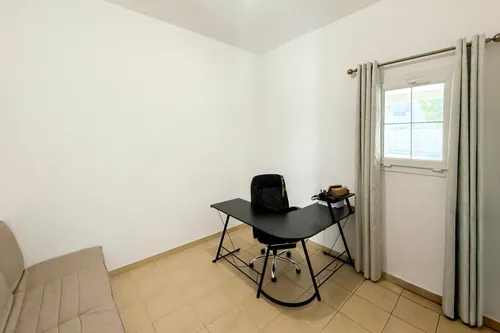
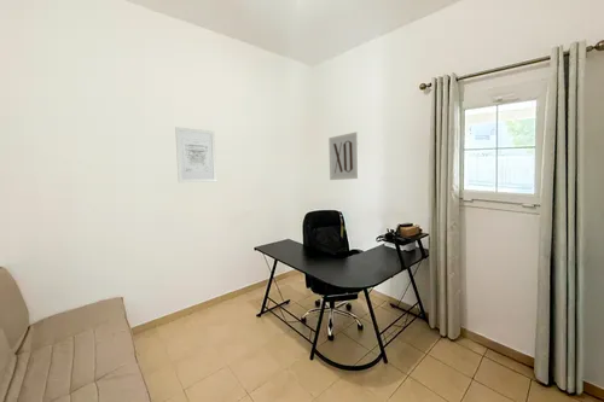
+ wall art [327,130,360,181]
+ wall art [174,126,217,183]
